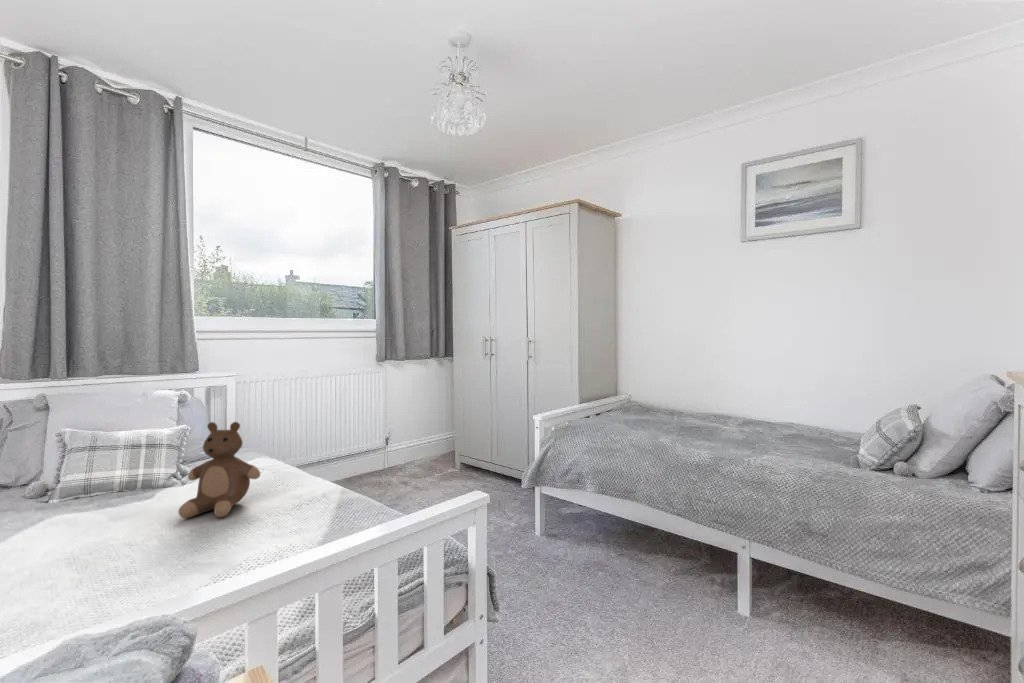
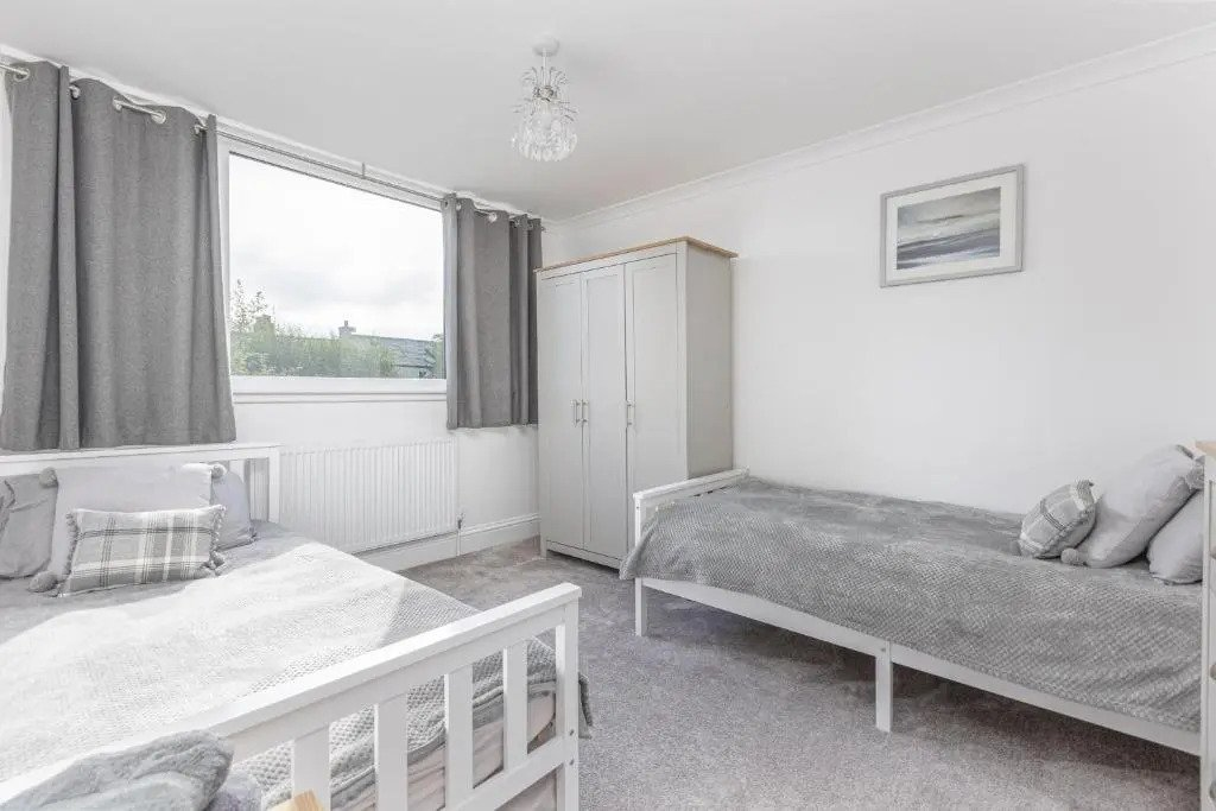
- teddy bear [177,421,261,519]
